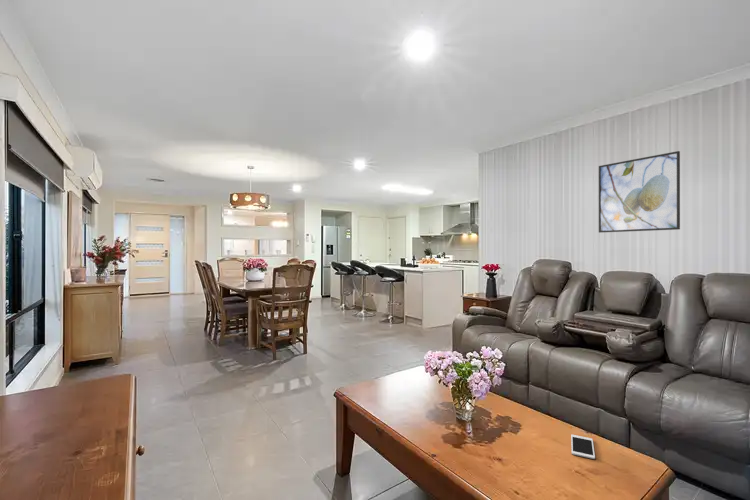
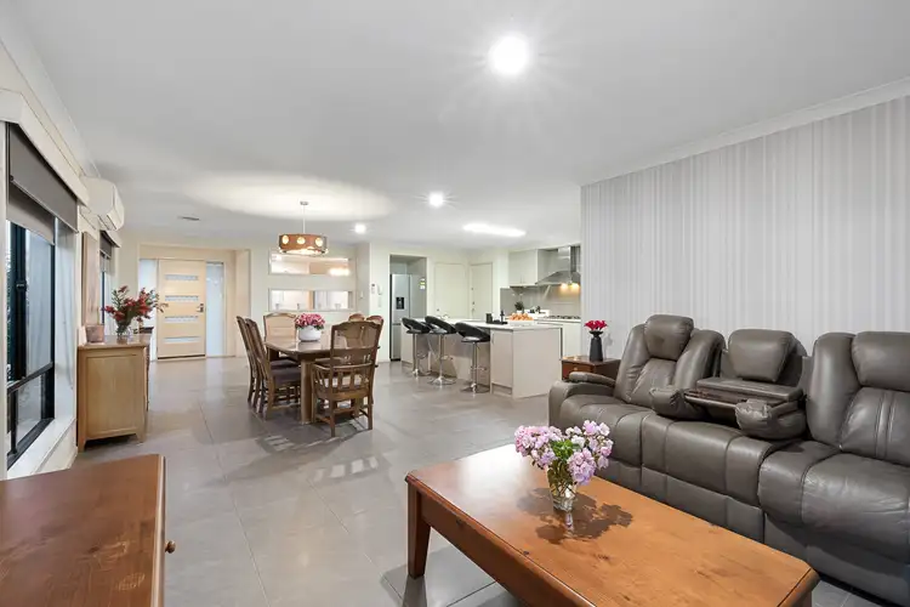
- cell phone [570,434,596,460]
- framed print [598,150,681,234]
